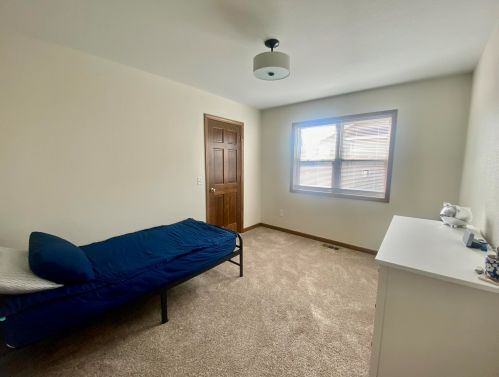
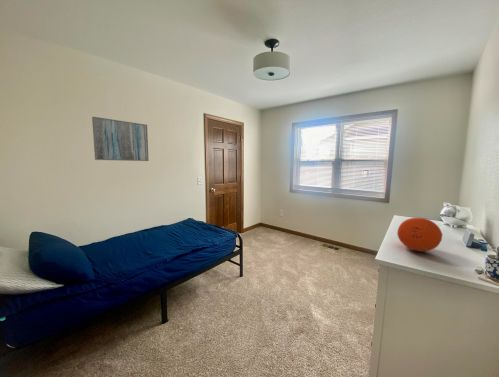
+ decorative ball [396,217,443,252]
+ wall art [91,116,150,162]
